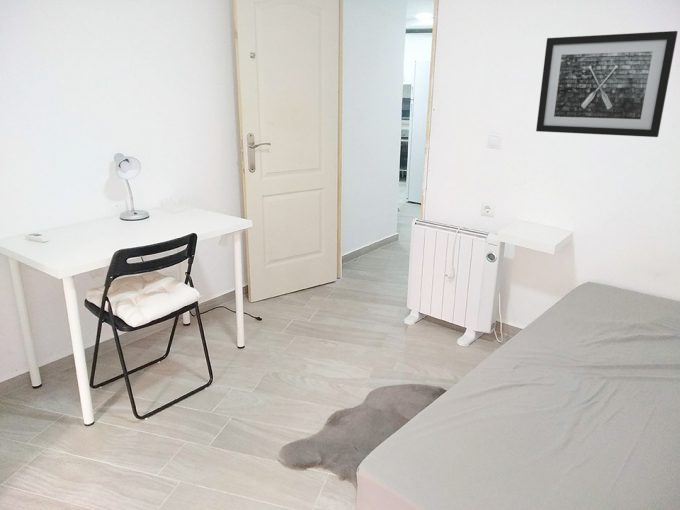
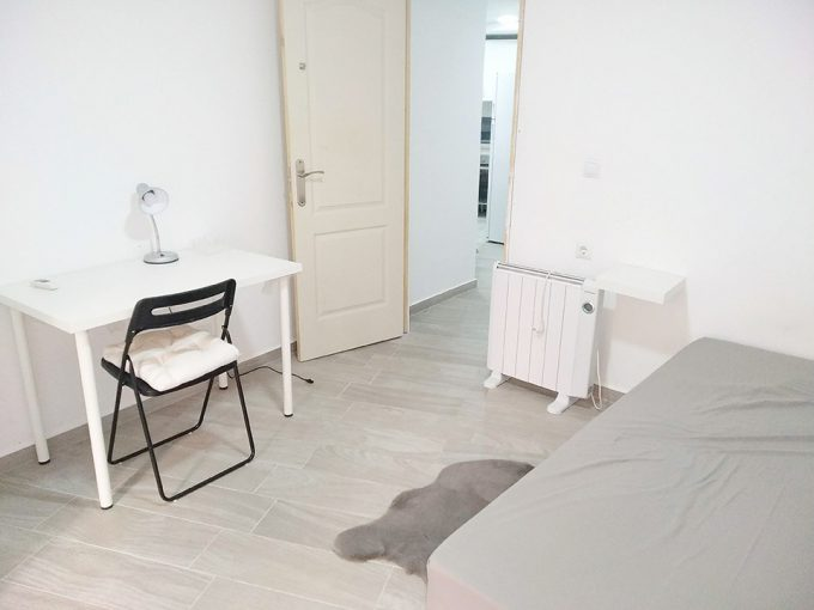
- wall art [535,30,678,138]
